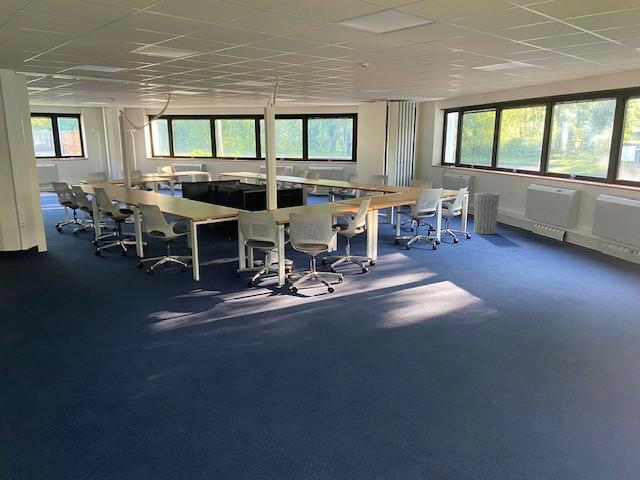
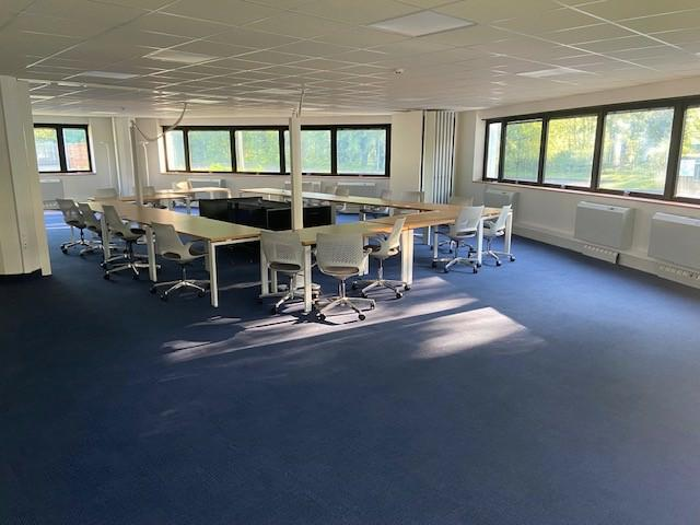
- trash can [473,190,501,235]
